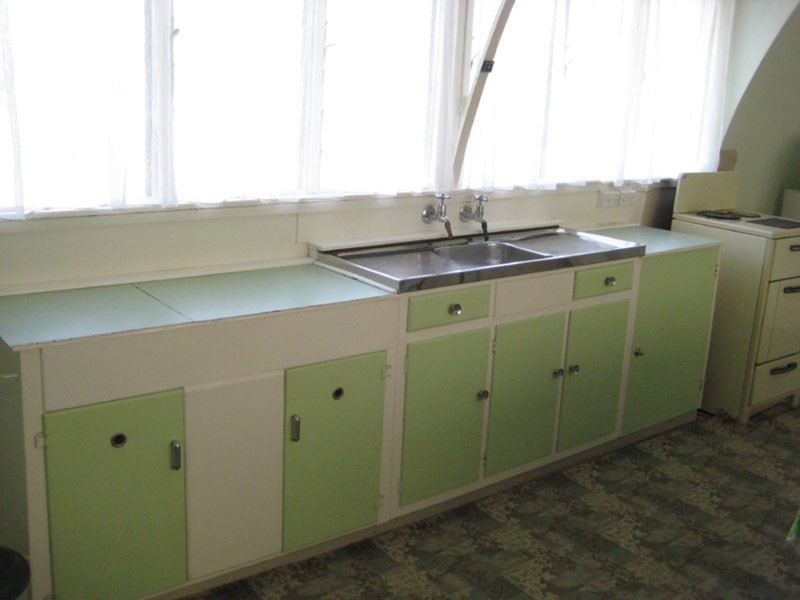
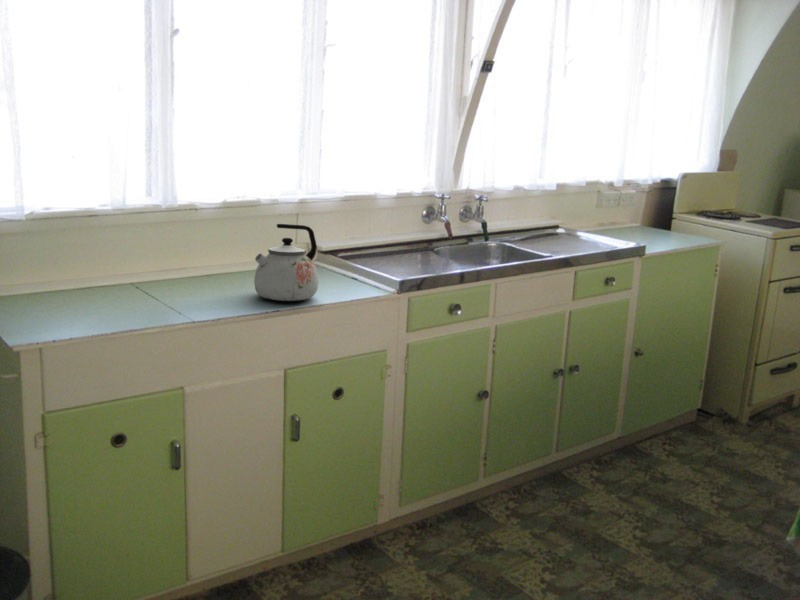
+ kettle [253,223,319,302]
